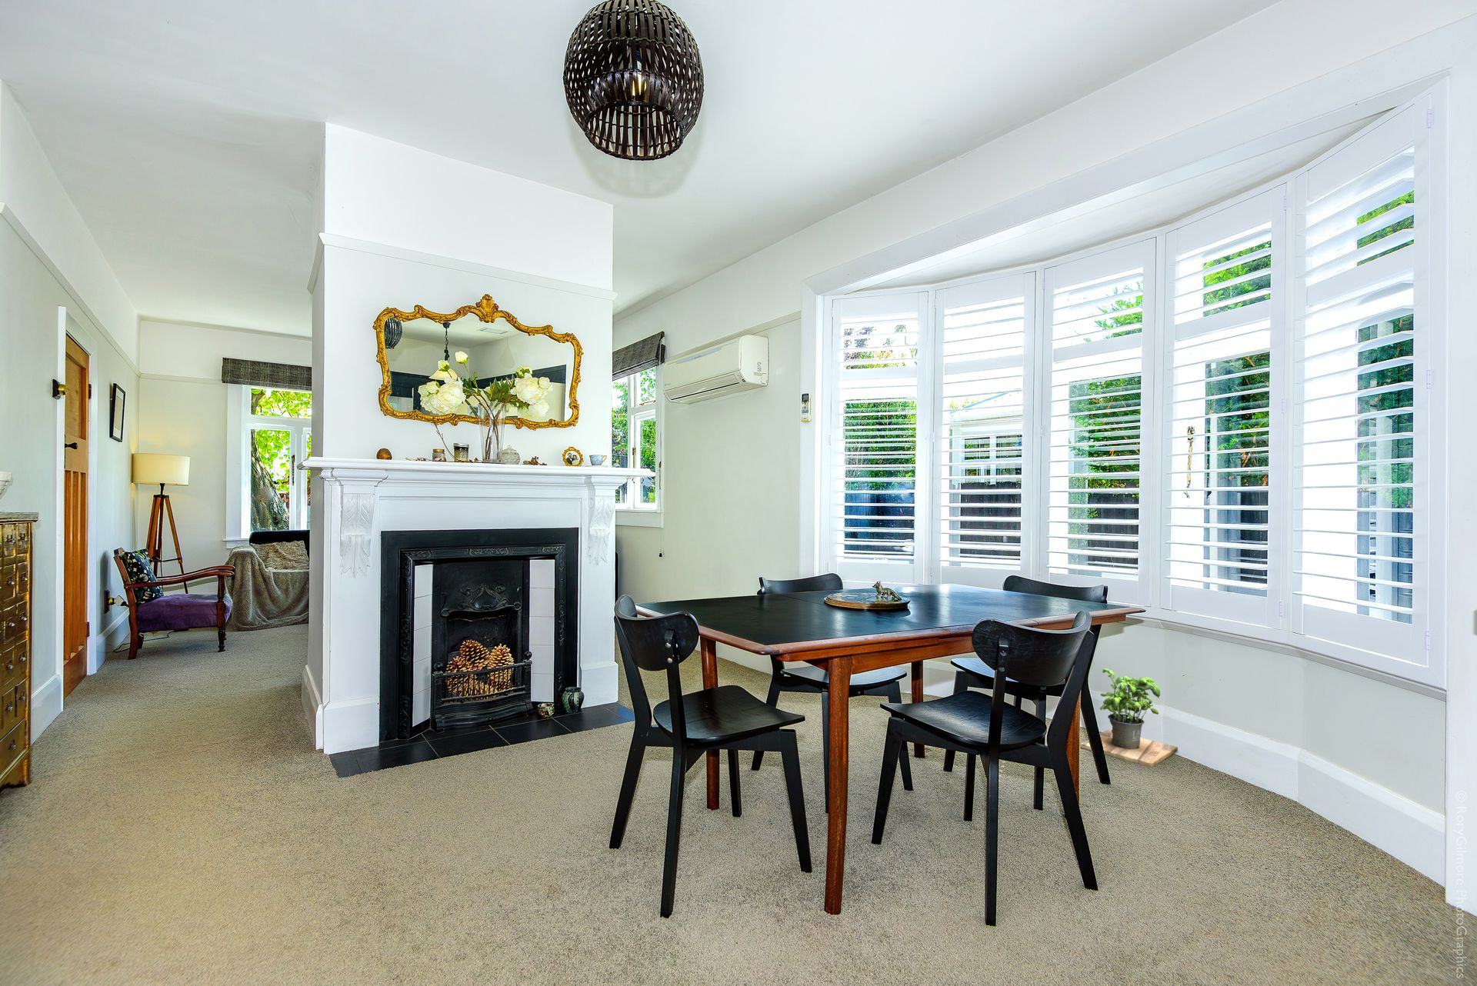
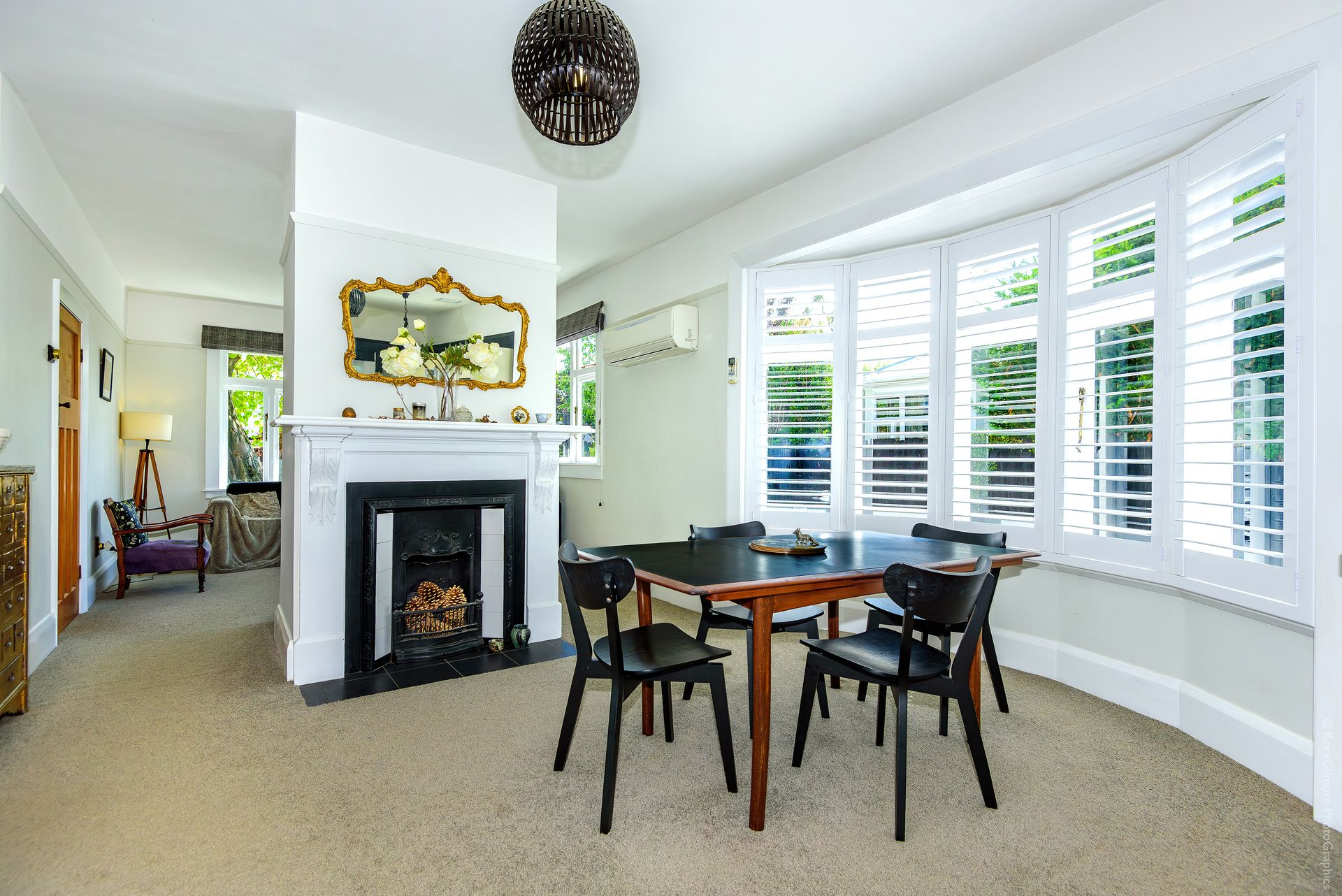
- potted plant [1080,668,1179,768]
